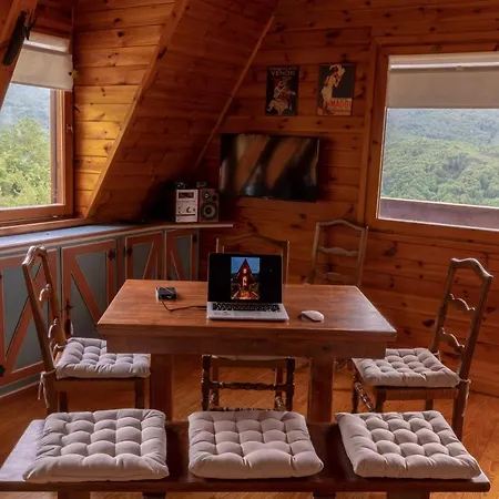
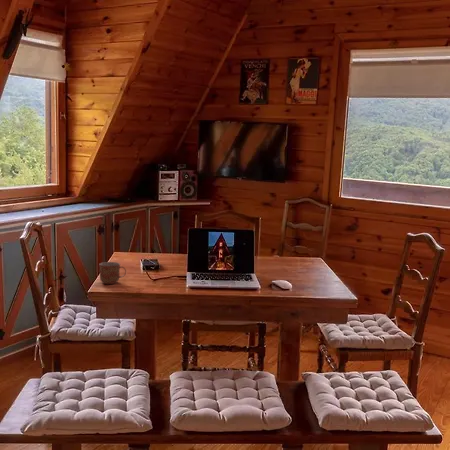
+ mug [98,261,127,285]
